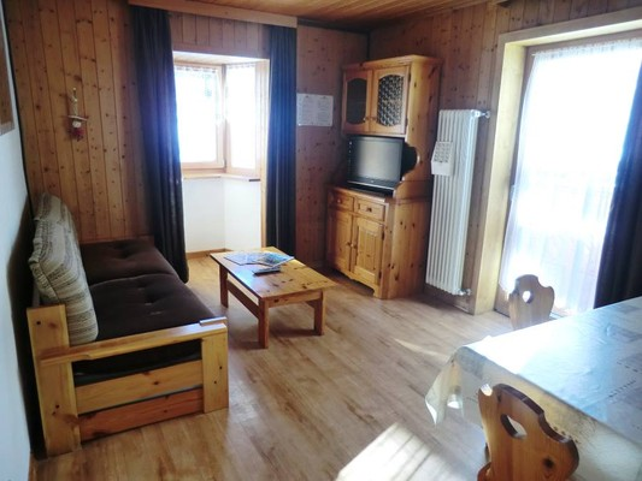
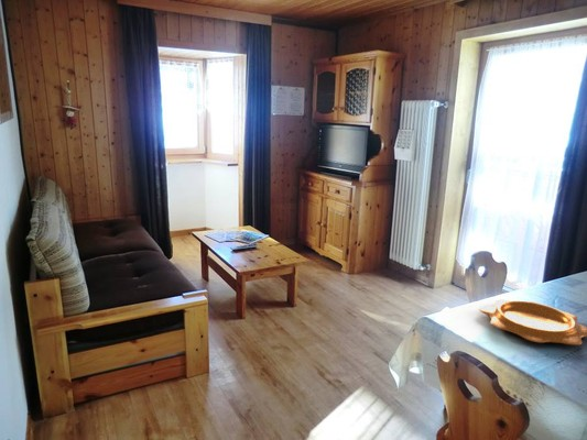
+ decorative bowl [478,298,587,346]
